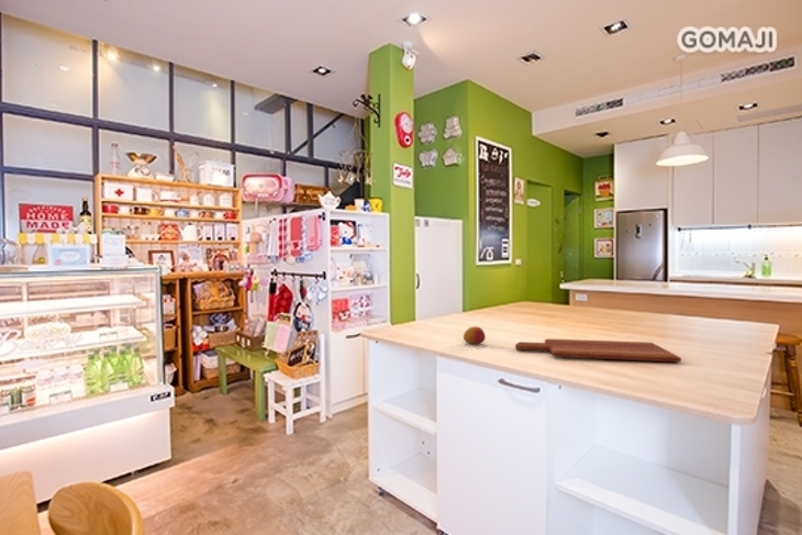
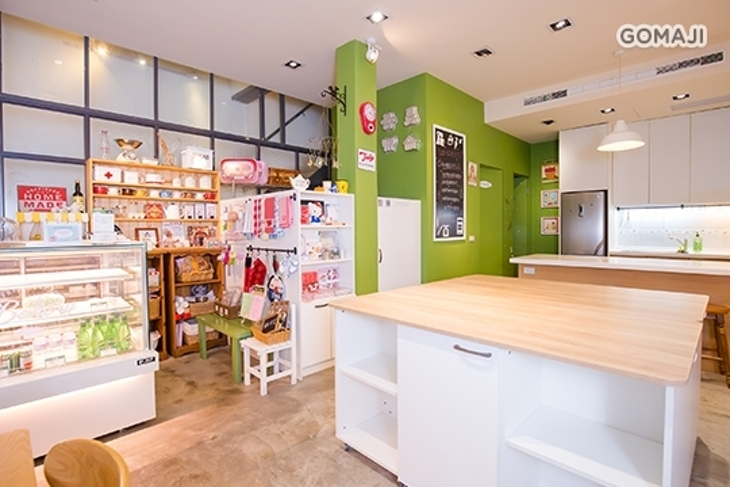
- fruit [463,325,487,345]
- cutting board [514,337,682,364]
